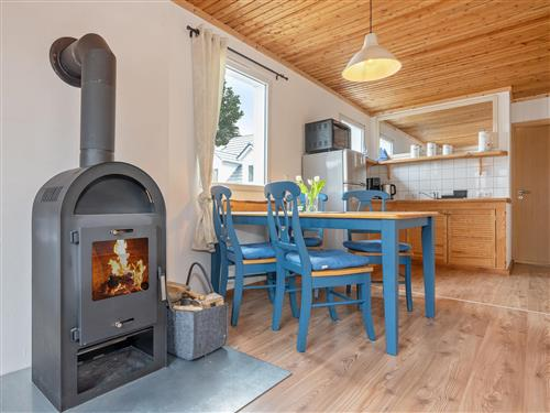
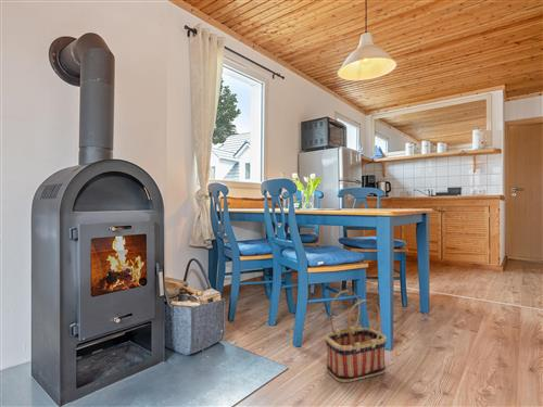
+ basket [324,290,388,383]
